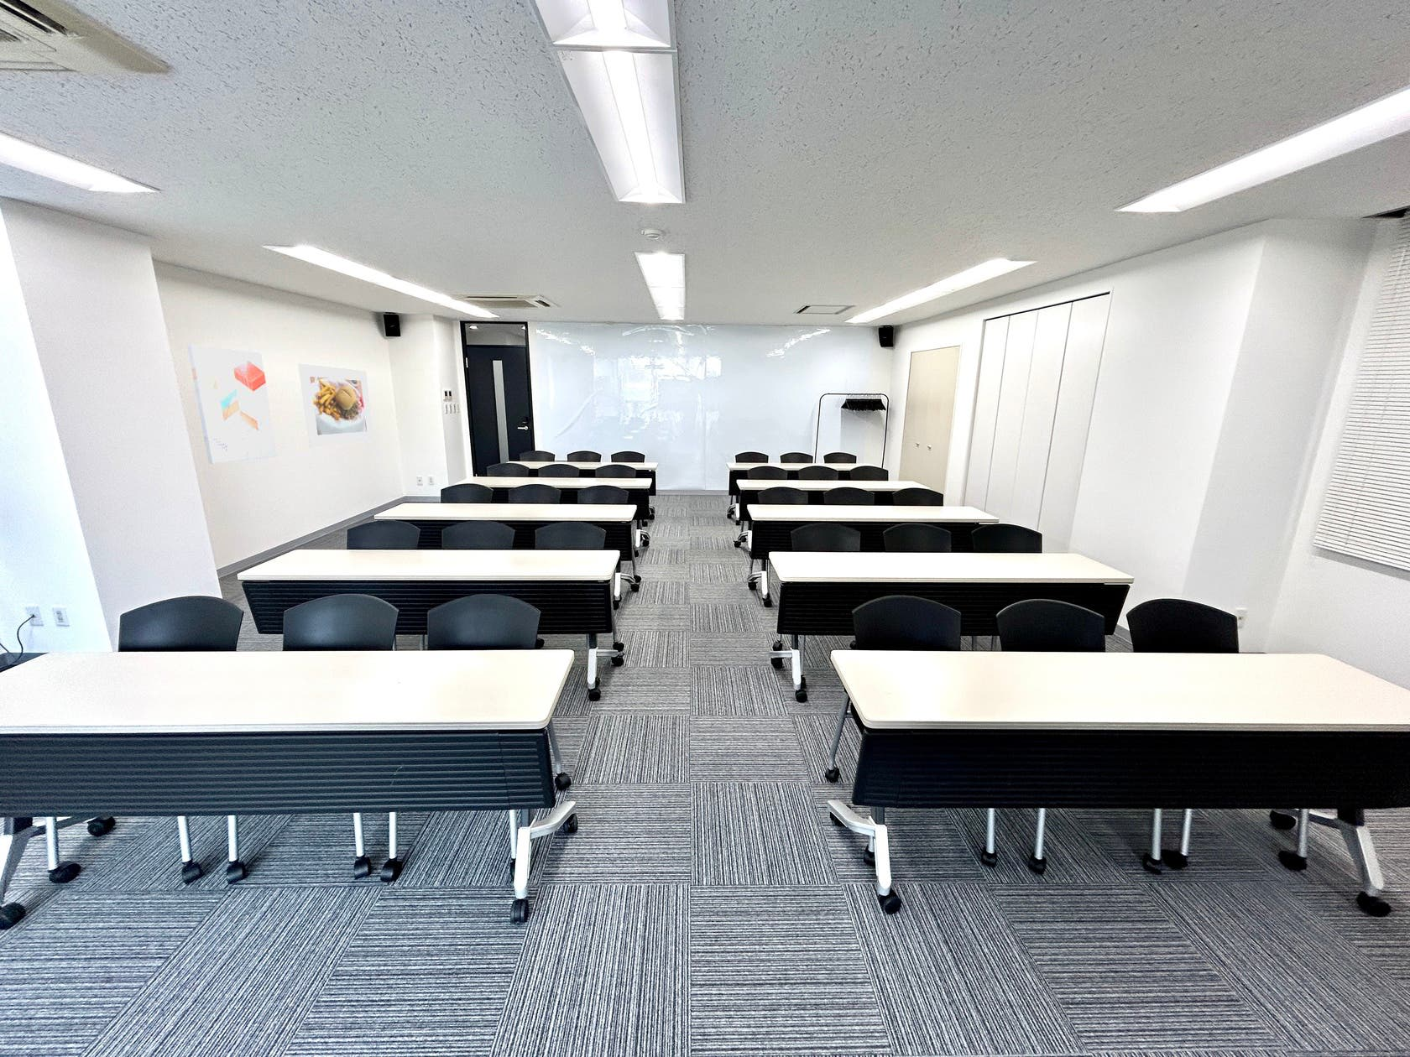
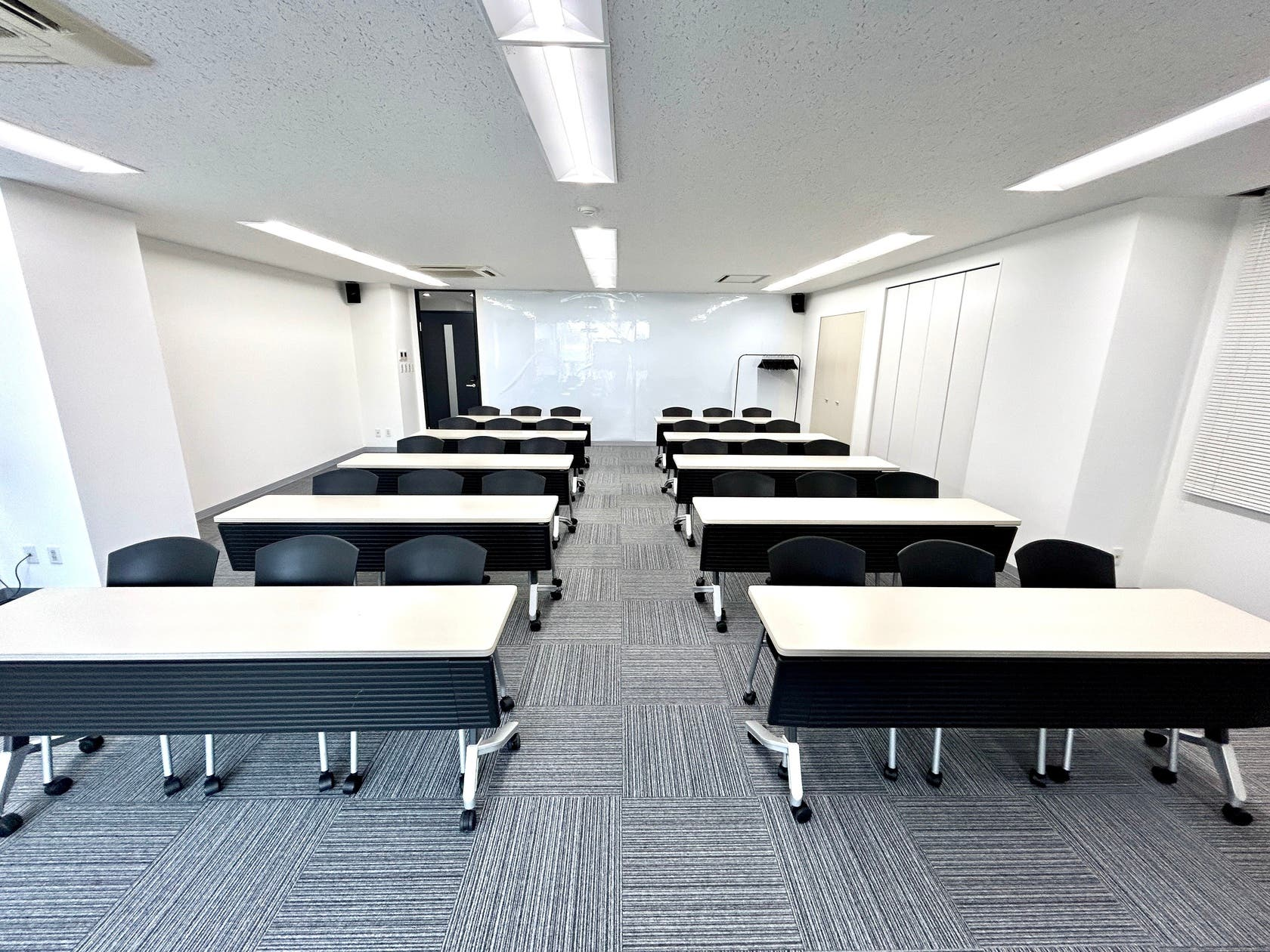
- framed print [298,362,375,447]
- wall art [187,343,278,465]
